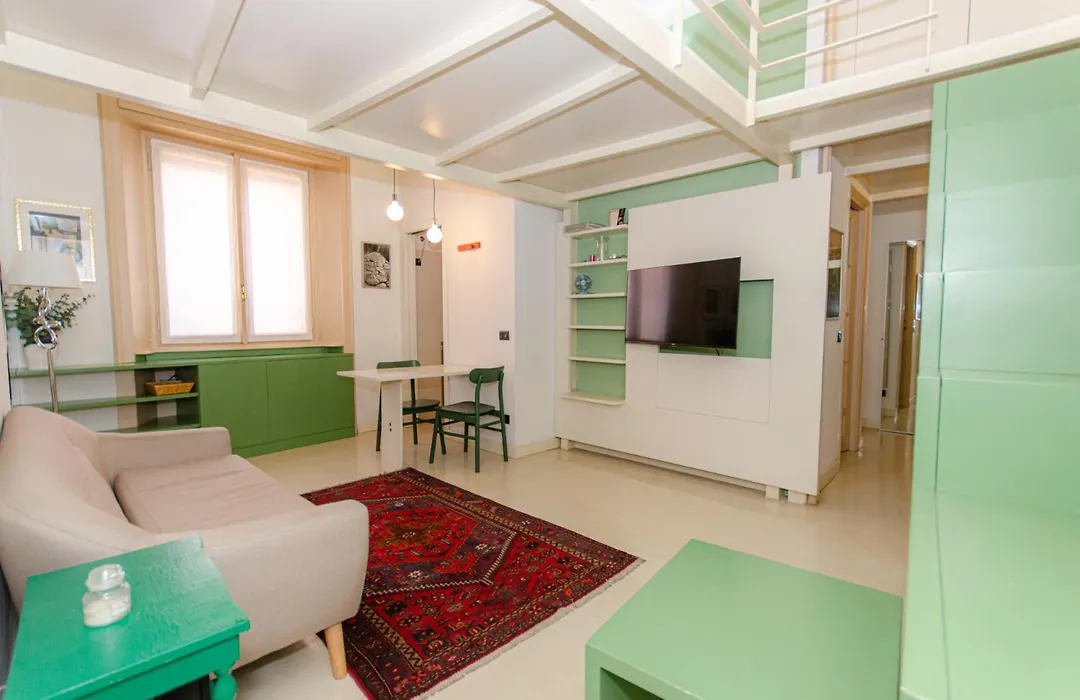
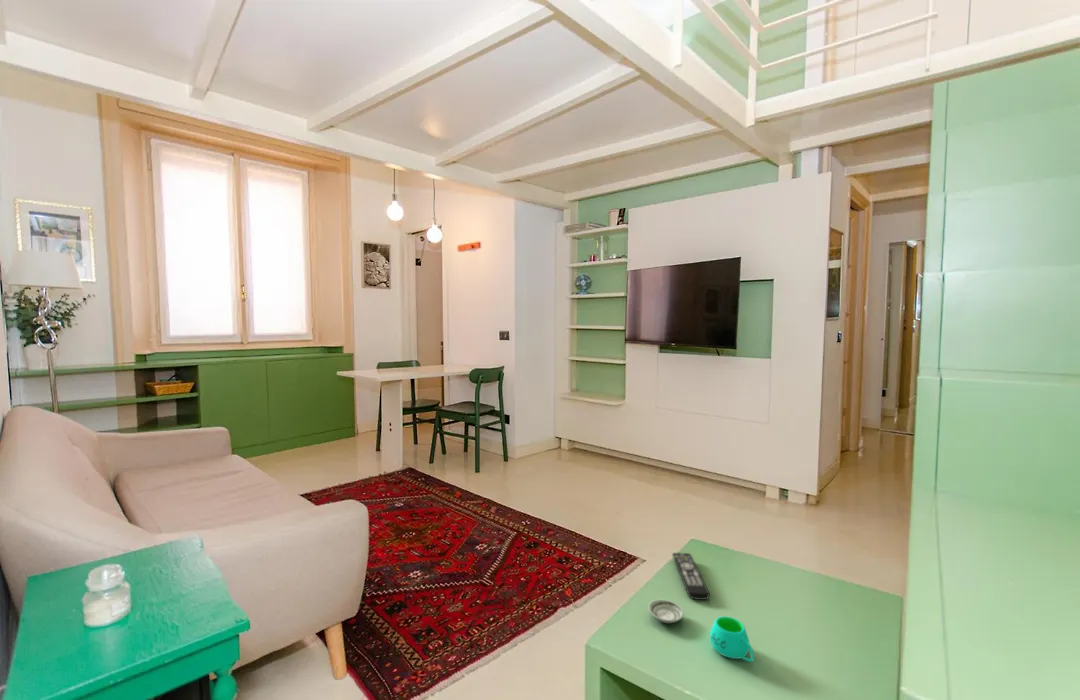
+ mug [709,615,755,663]
+ saucer [647,599,685,624]
+ remote control [671,552,711,601]
